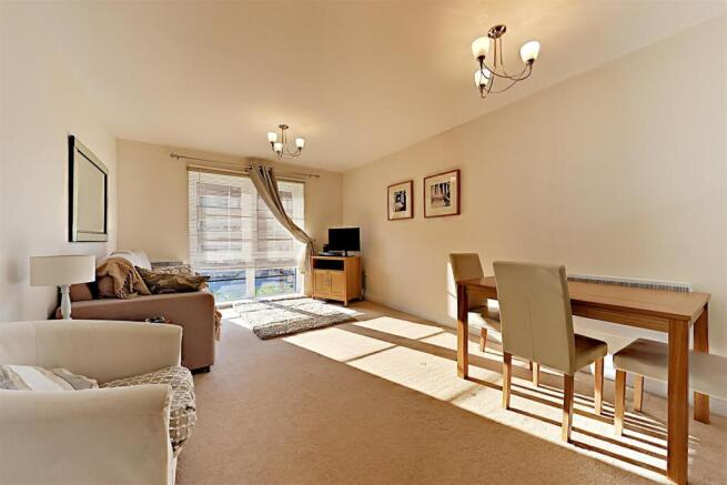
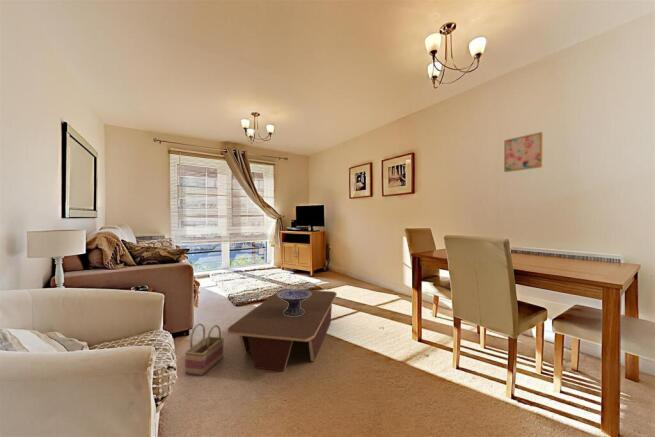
+ coffee table [227,288,338,372]
+ wall art [503,131,545,173]
+ decorative bowl [277,288,312,316]
+ basket [184,323,225,377]
